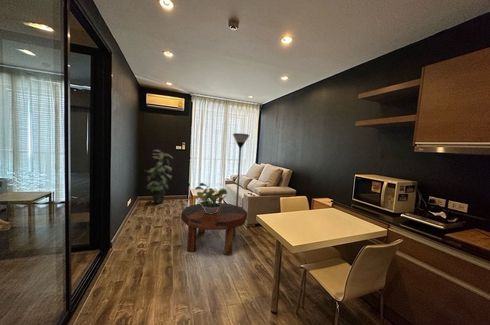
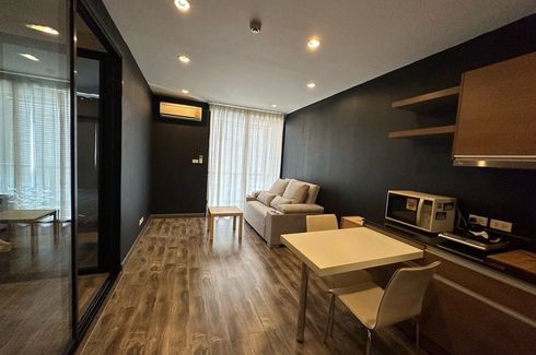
- potted plant [194,182,228,214]
- indoor plant [143,149,174,204]
- coffee table [180,202,248,256]
- floor lamp [232,132,250,206]
